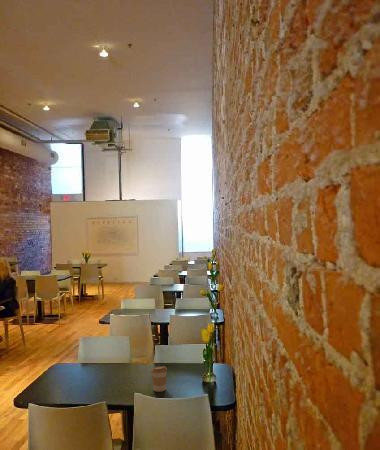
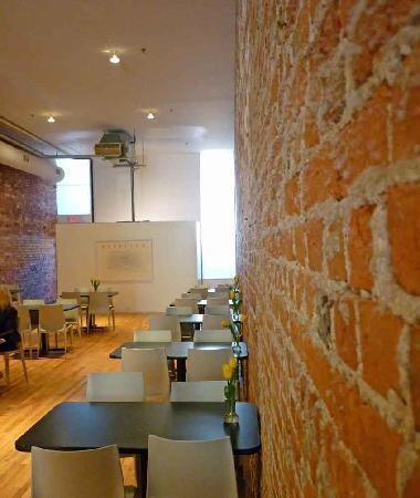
- coffee cup [150,365,168,393]
